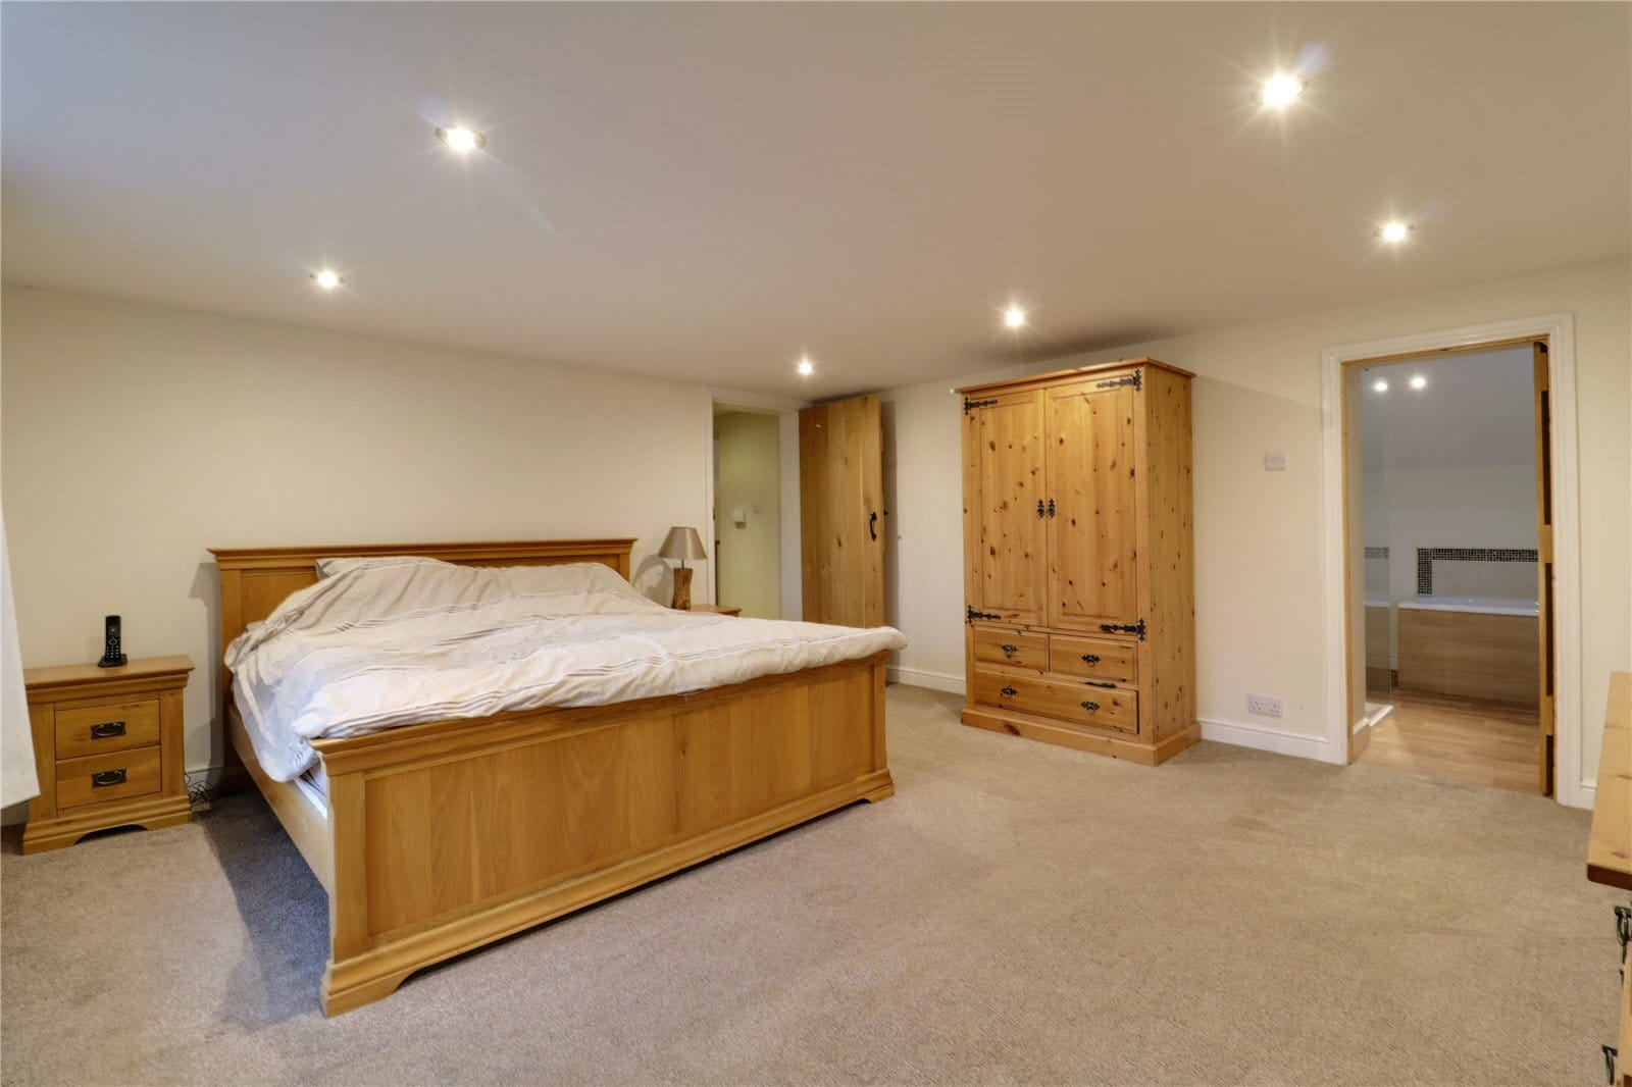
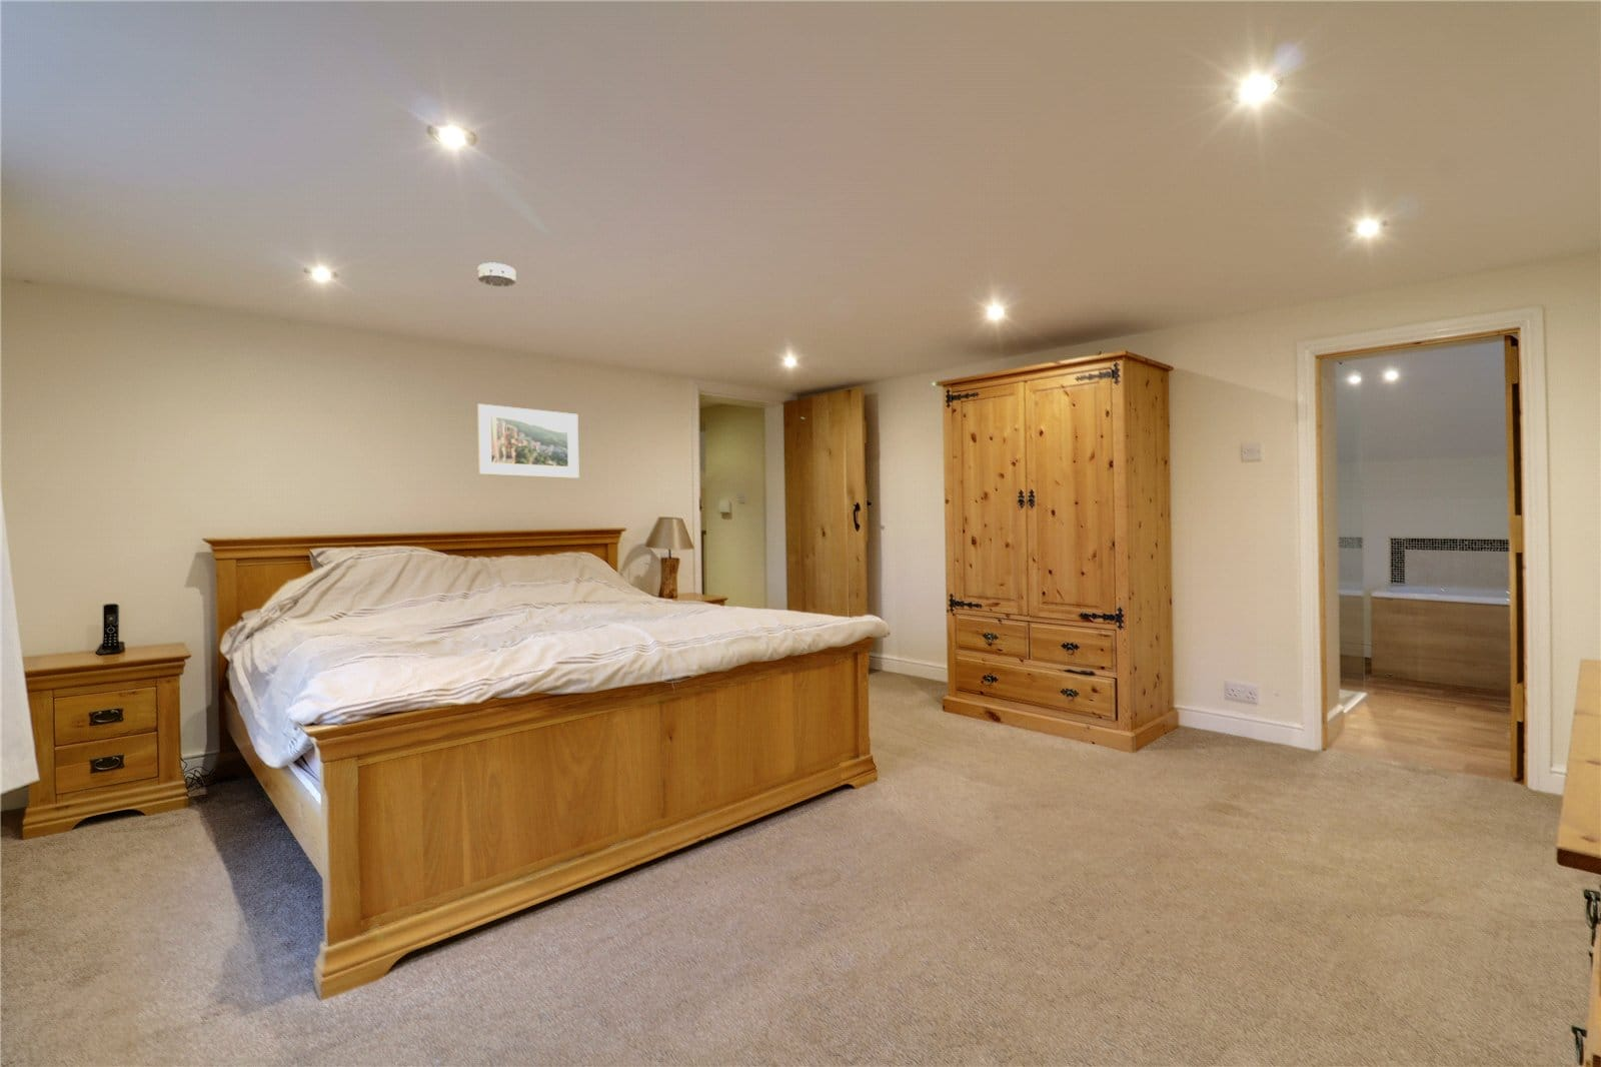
+ smoke detector [477,262,518,287]
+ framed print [476,404,581,480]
